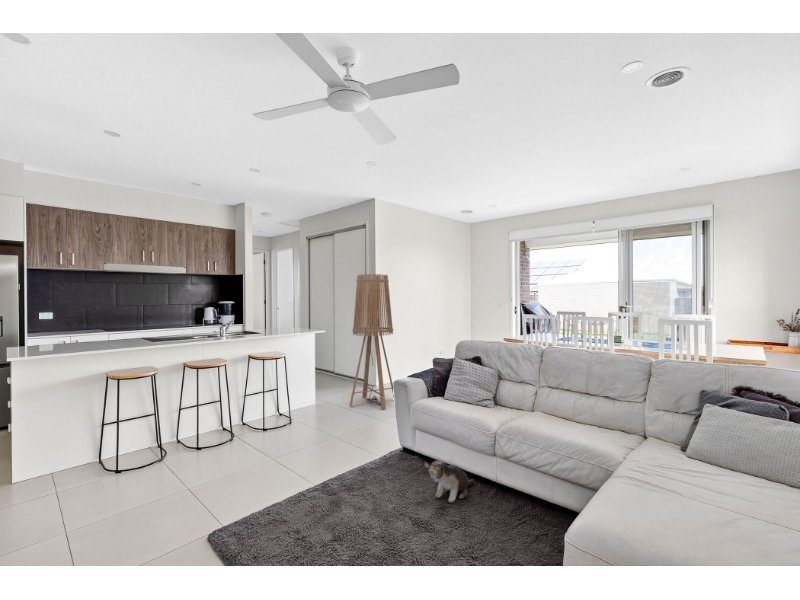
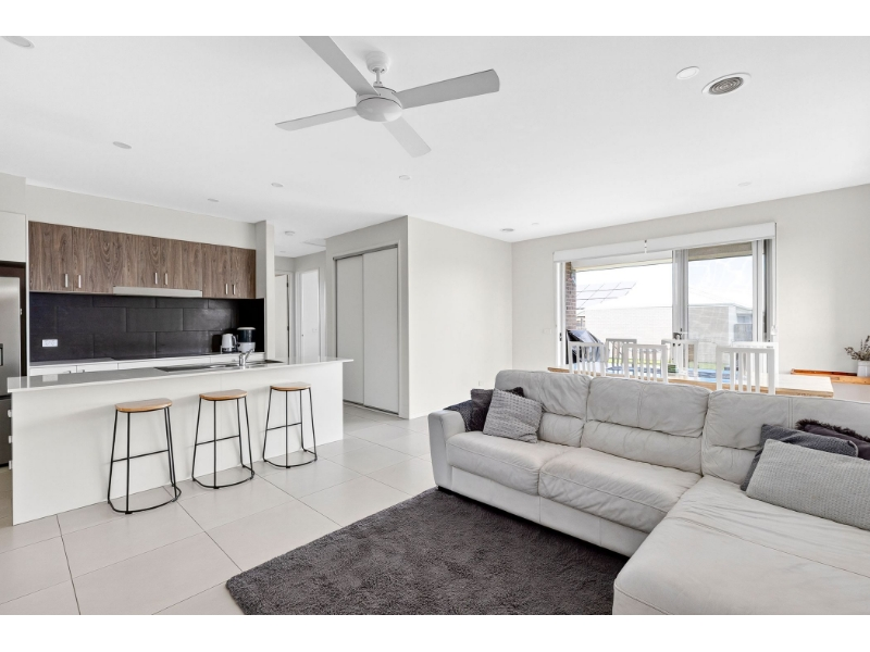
- plush toy [424,459,476,503]
- floor lamp [349,273,394,411]
